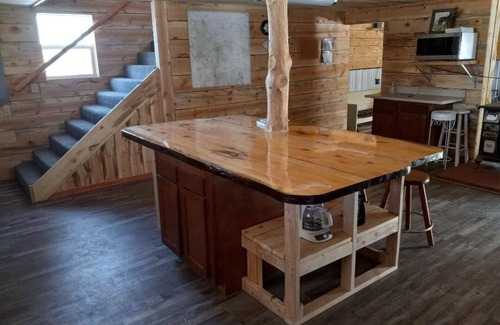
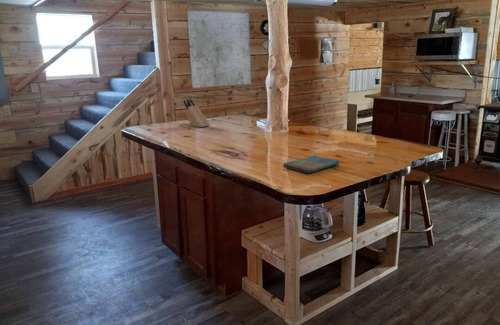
+ knife block [182,98,211,128]
+ dish towel [282,154,340,174]
